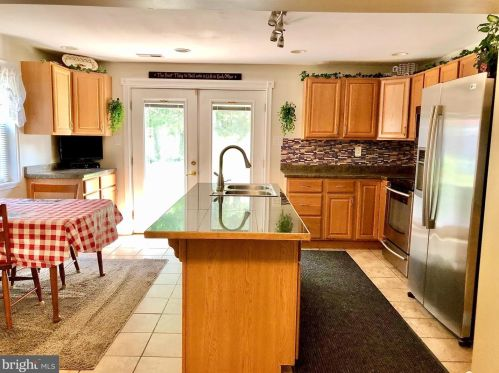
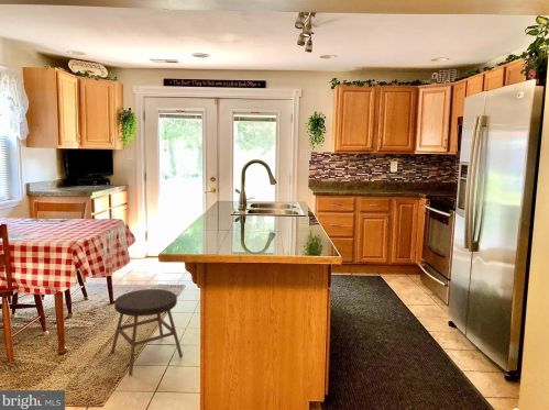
+ stool [110,288,184,376]
